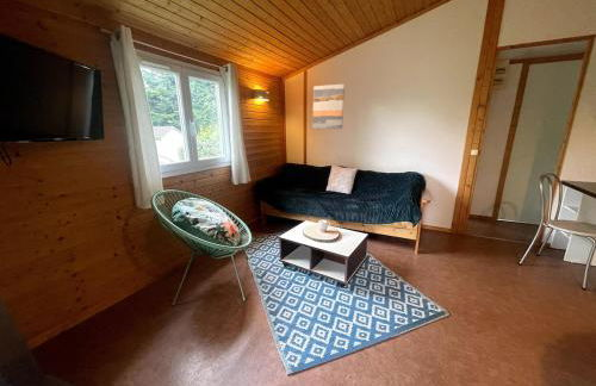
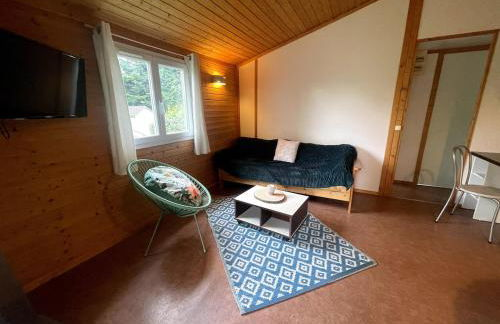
- wall art [311,83,346,130]
